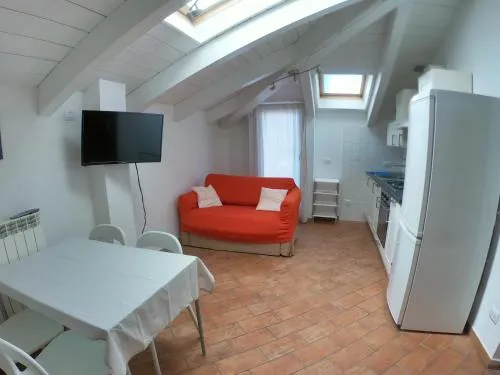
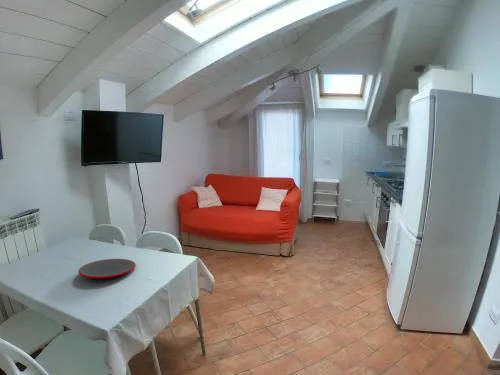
+ plate [77,258,136,279]
